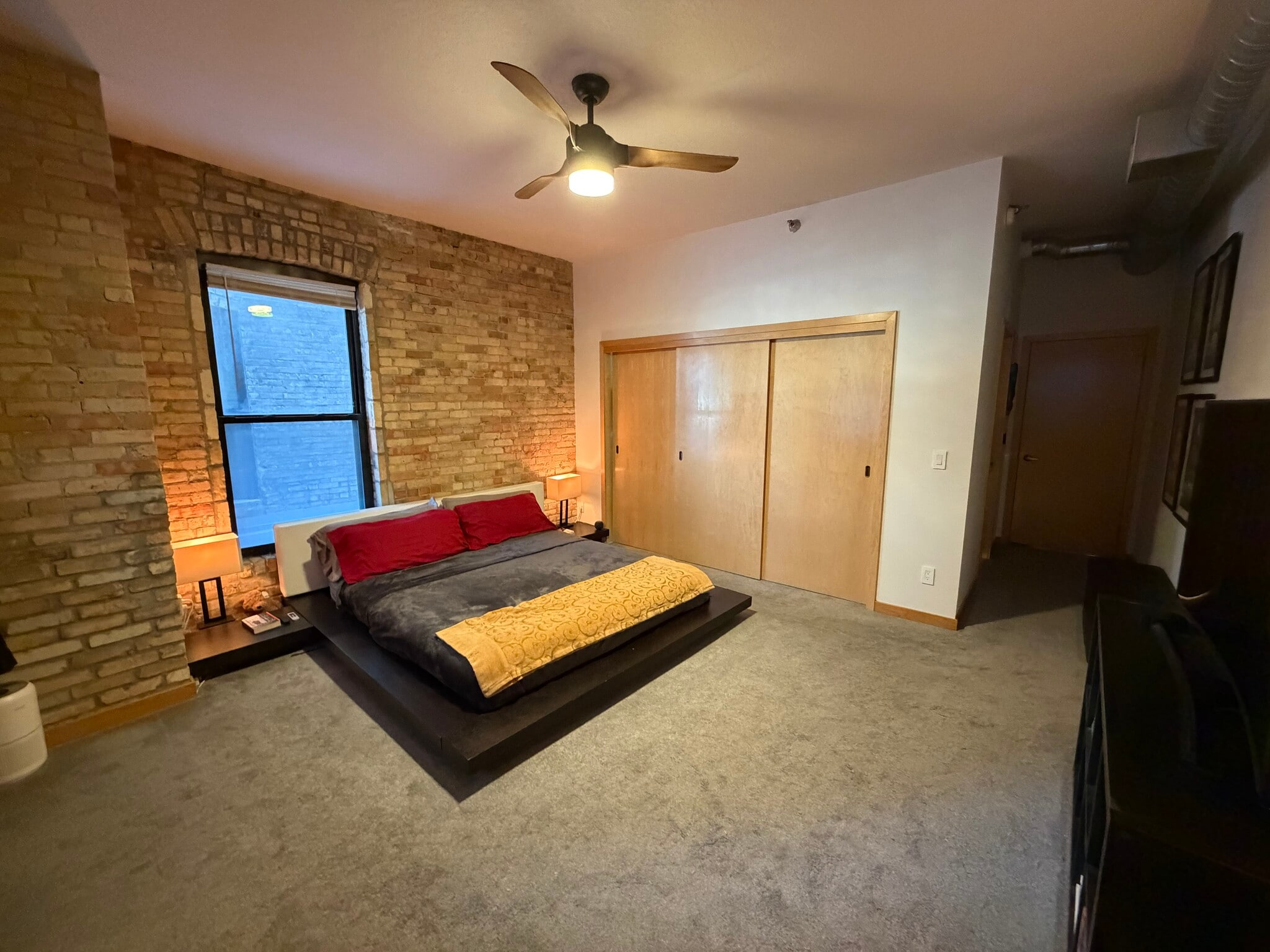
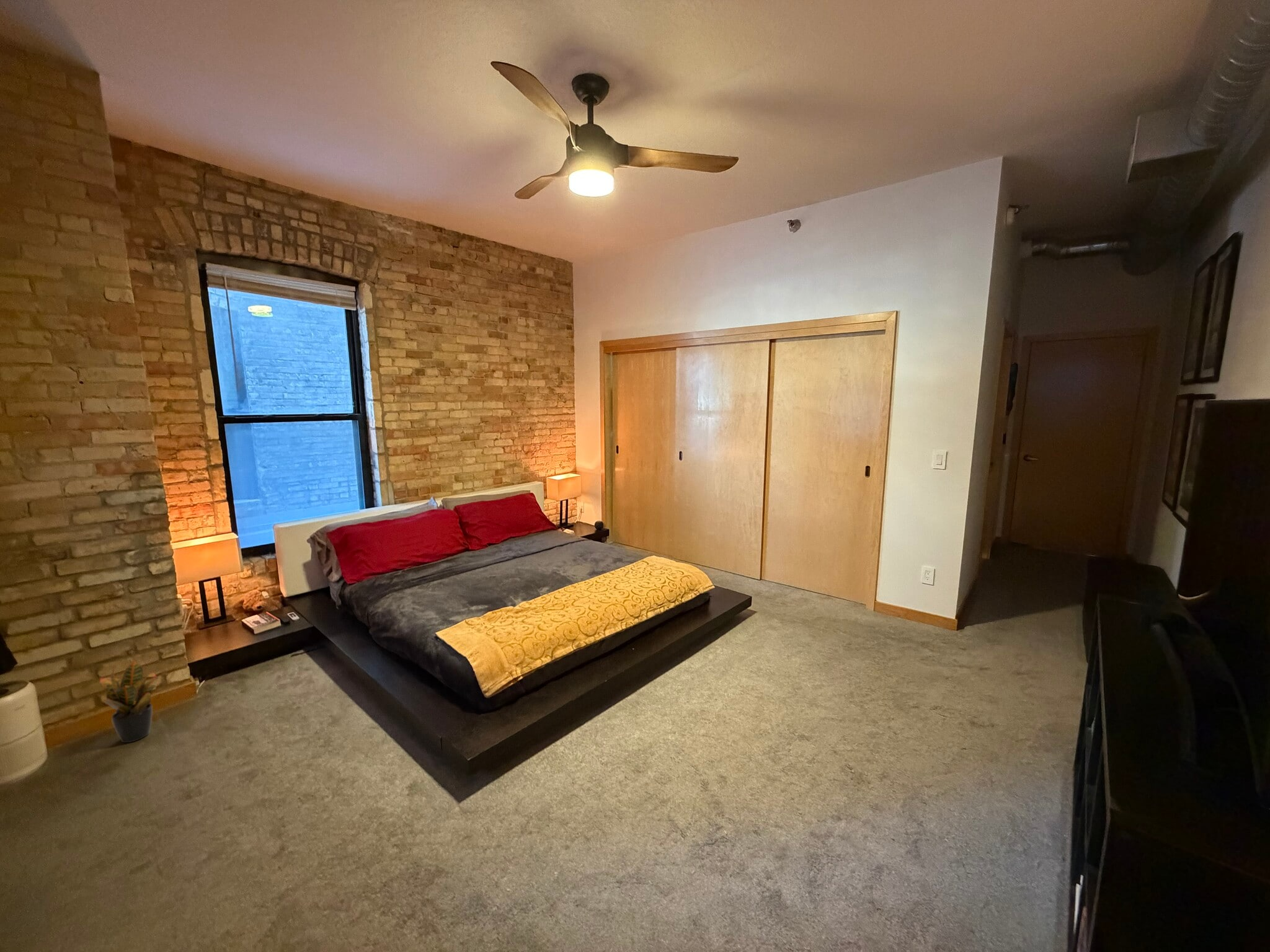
+ potted plant [99,659,158,743]
